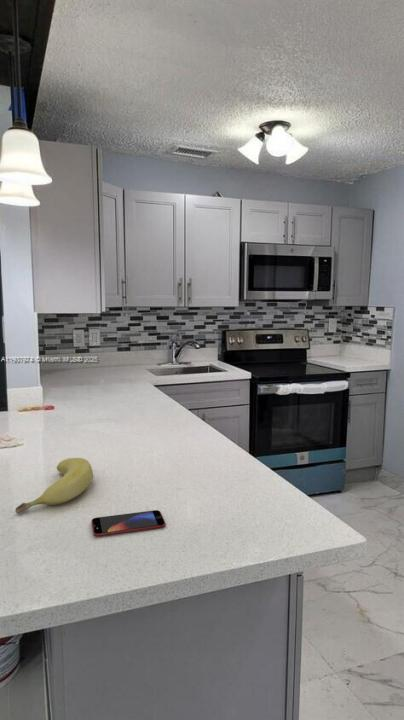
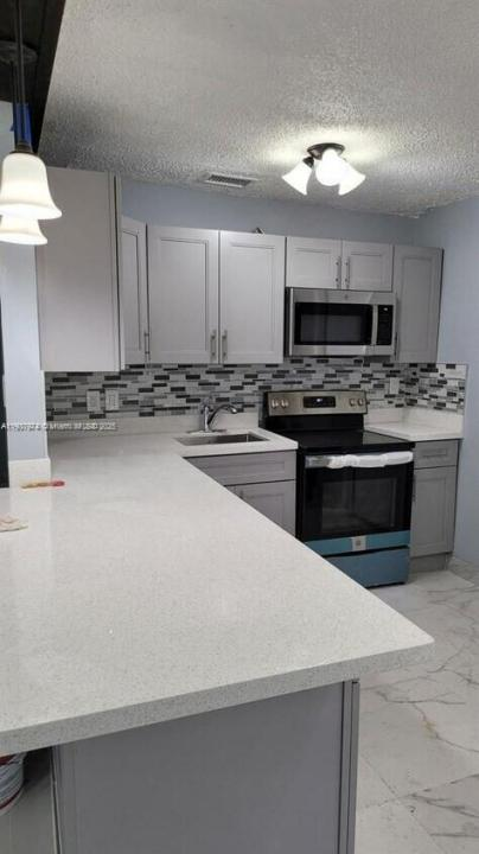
- smartphone [90,509,167,537]
- banana [14,457,94,514]
